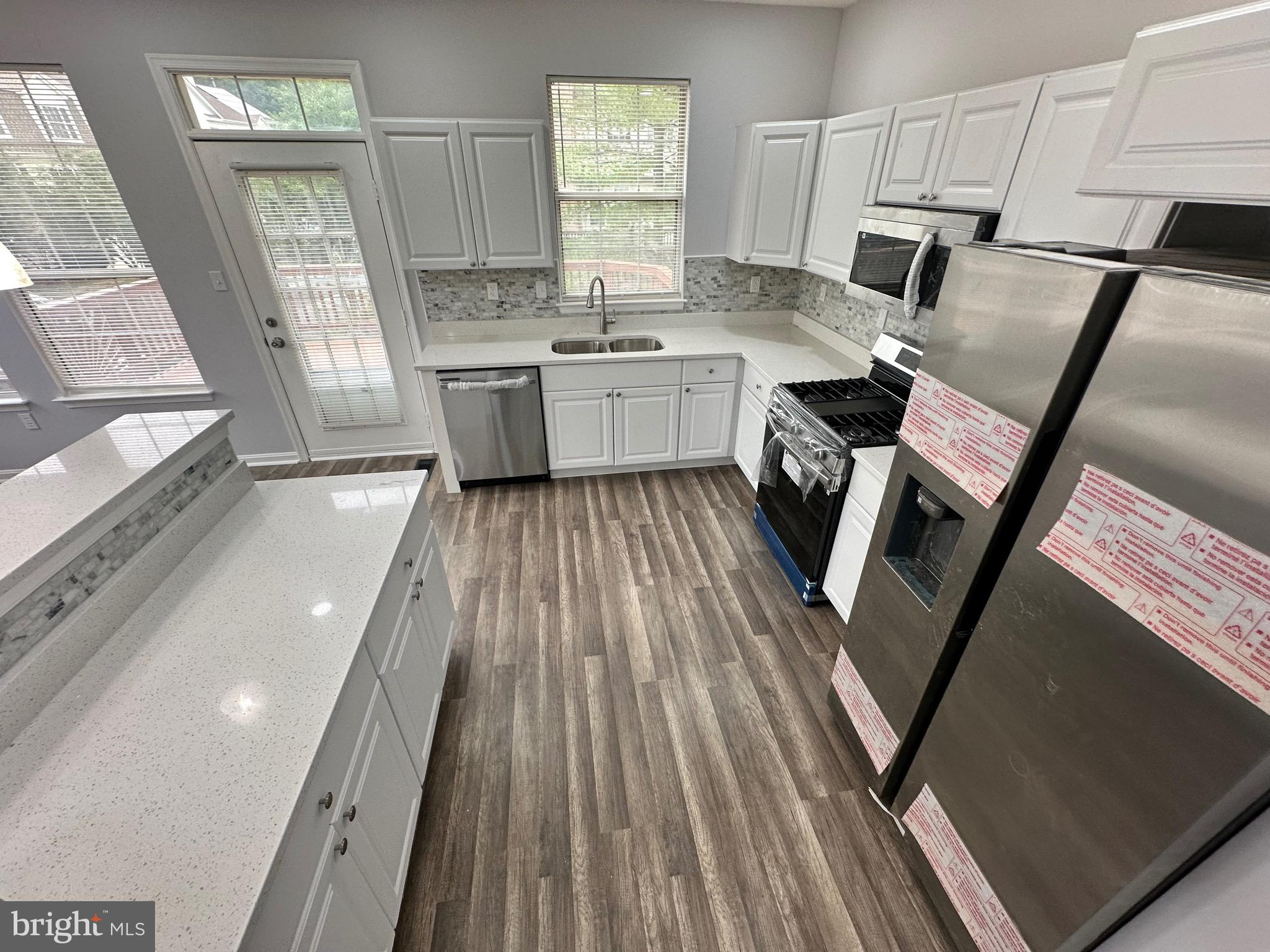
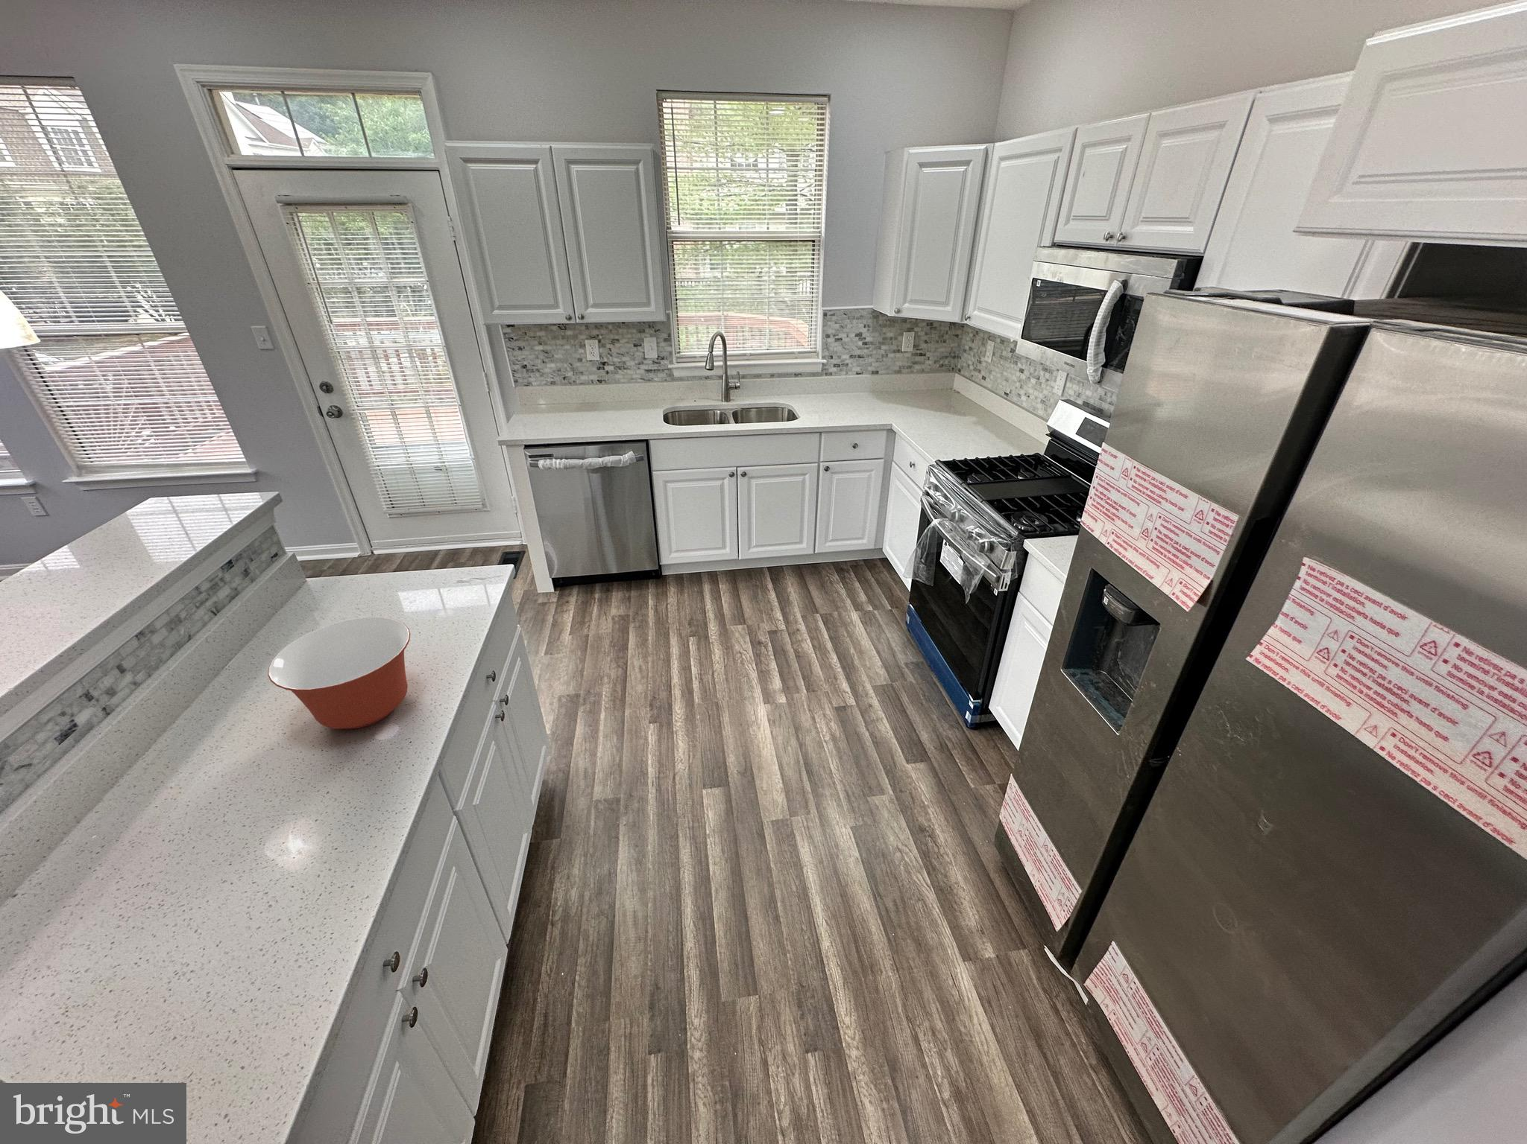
+ mixing bowl [268,616,411,729]
